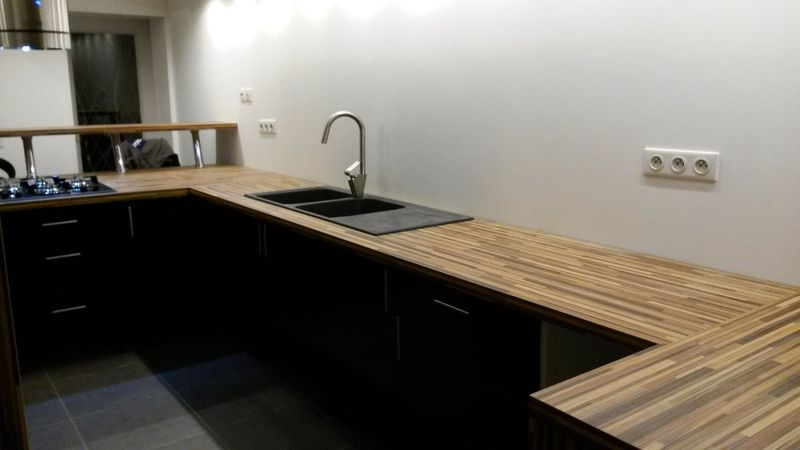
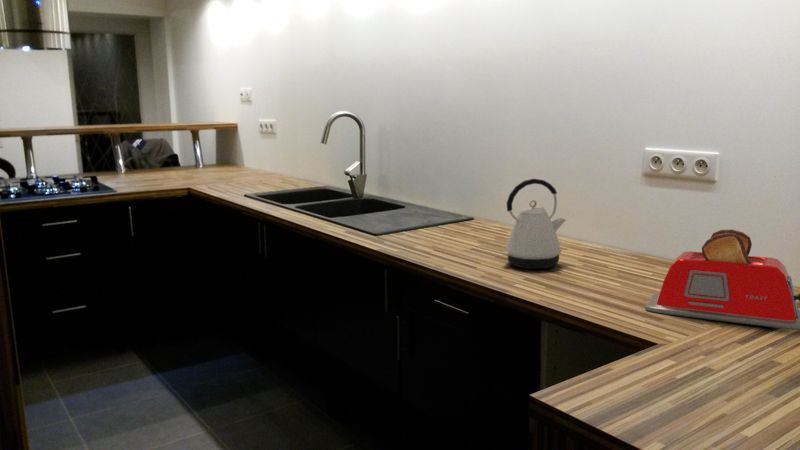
+ toaster [644,229,800,331]
+ kettle [501,178,567,270]
